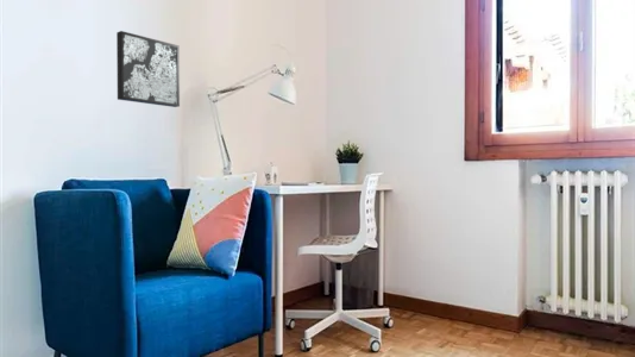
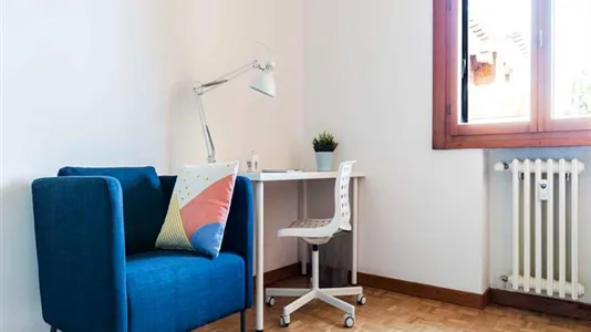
- wall art [115,30,181,108]
